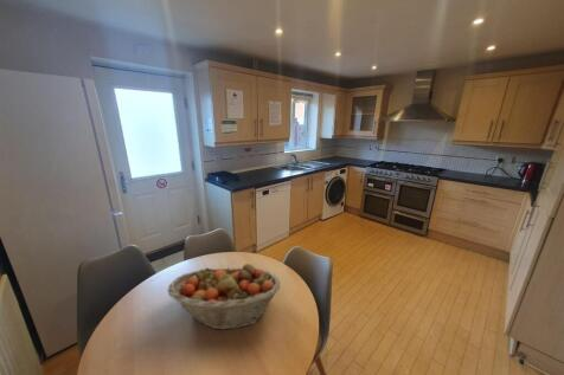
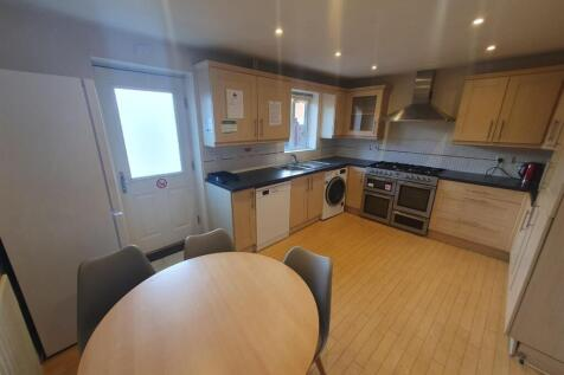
- fruit basket [166,263,281,331]
